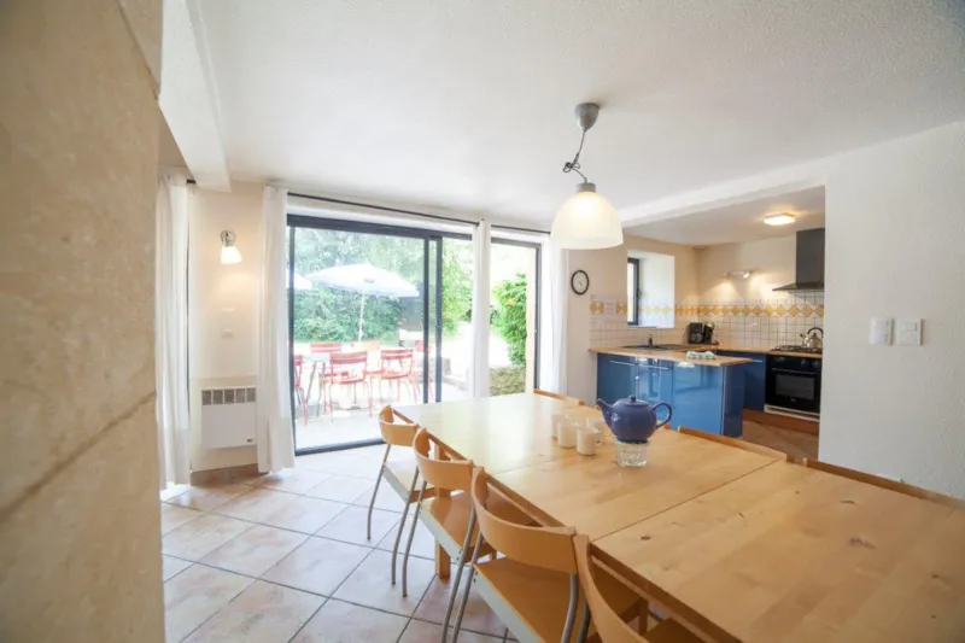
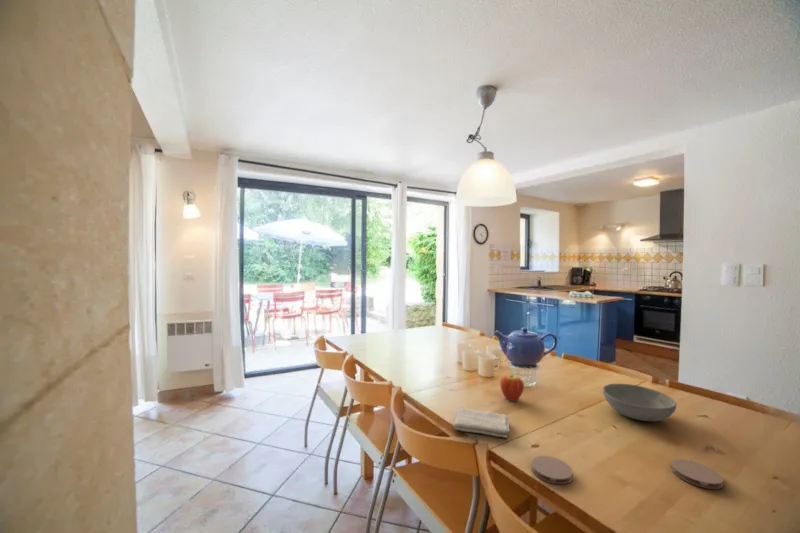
+ coaster [530,455,574,485]
+ washcloth [452,407,511,439]
+ fruit [499,373,525,402]
+ coaster [671,458,724,490]
+ bowl [602,383,678,422]
